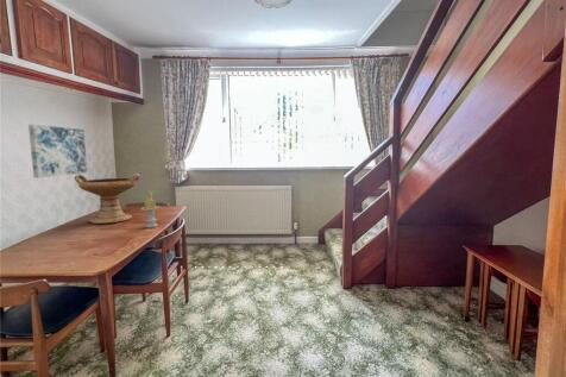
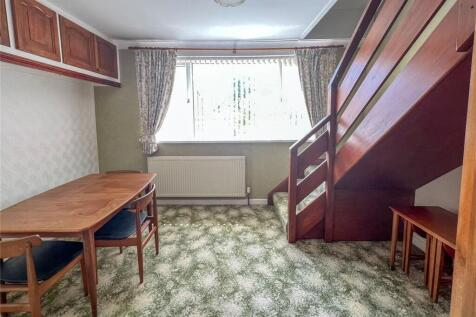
- decorative bowl [73,172,142,225]
- candle [139,190,162,228]
- wall art [27,124,88,178]
